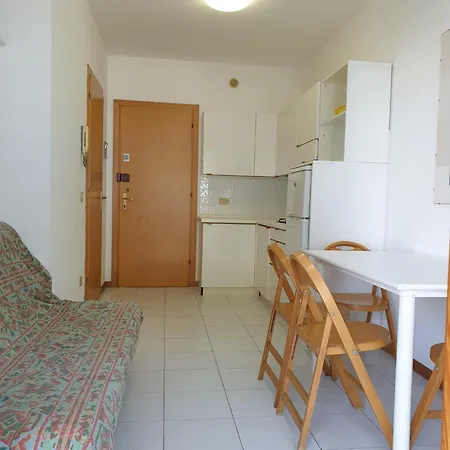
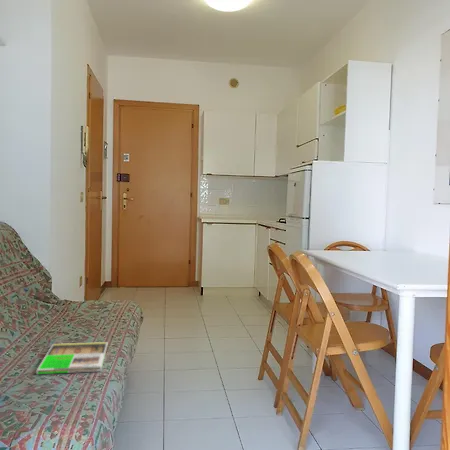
+ magazine [35,341,109,375]
